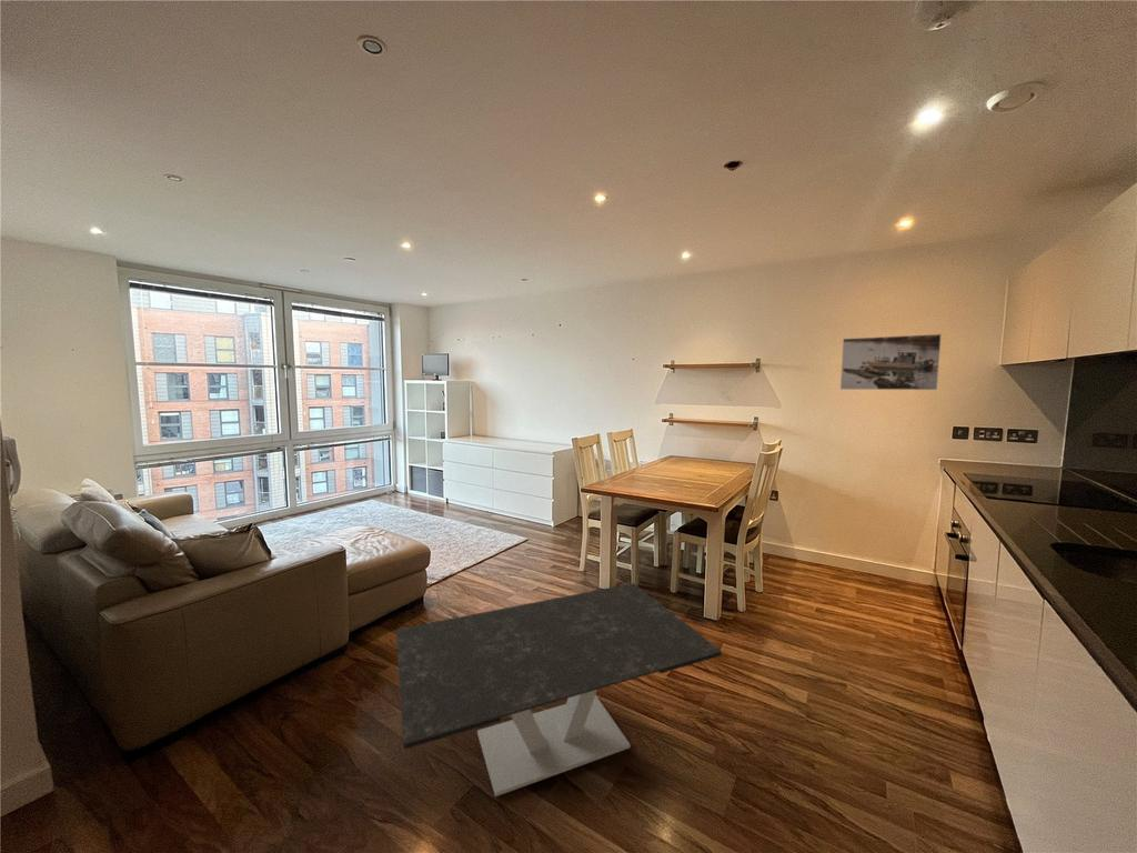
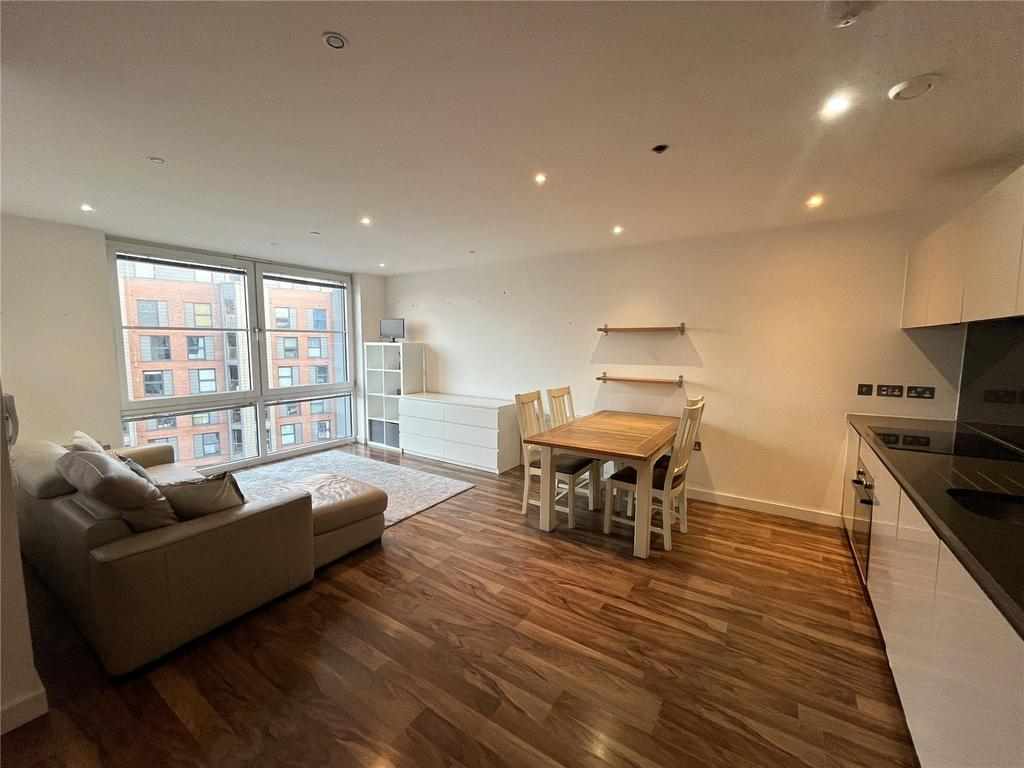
- coffee table [395,582,723,797]
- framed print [839,333,943,391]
